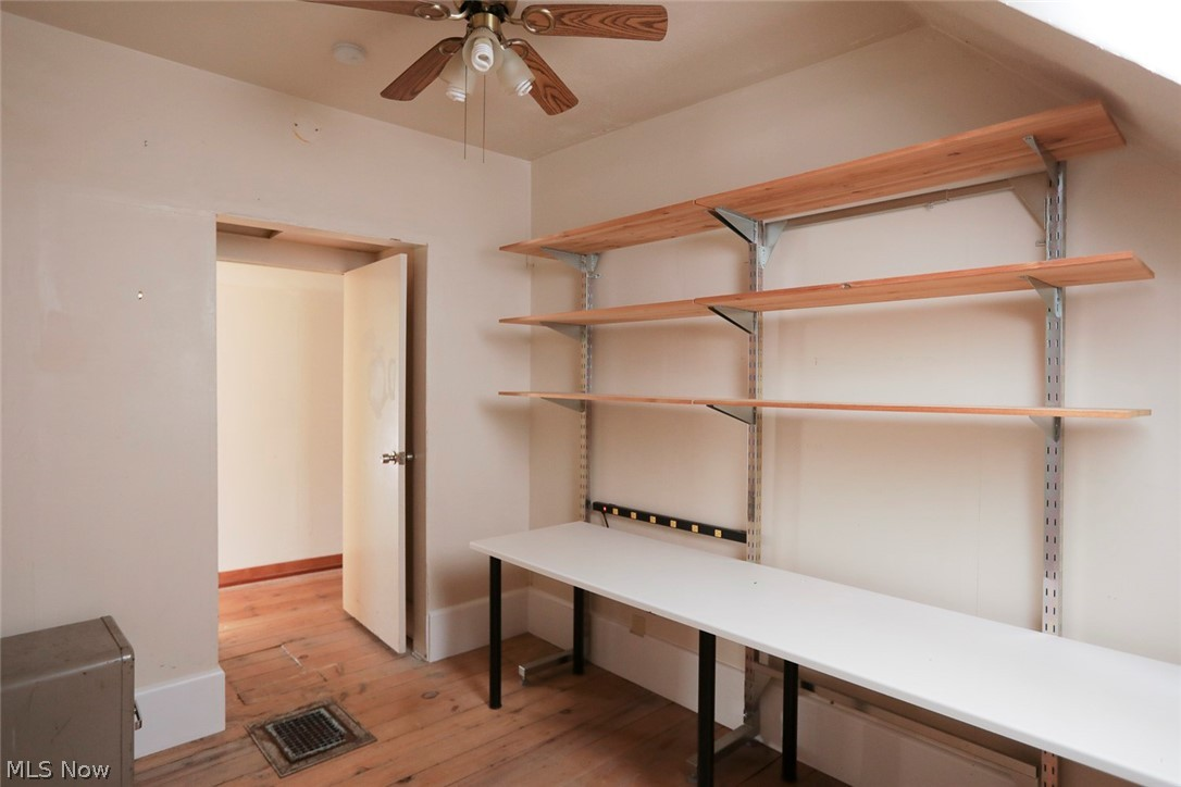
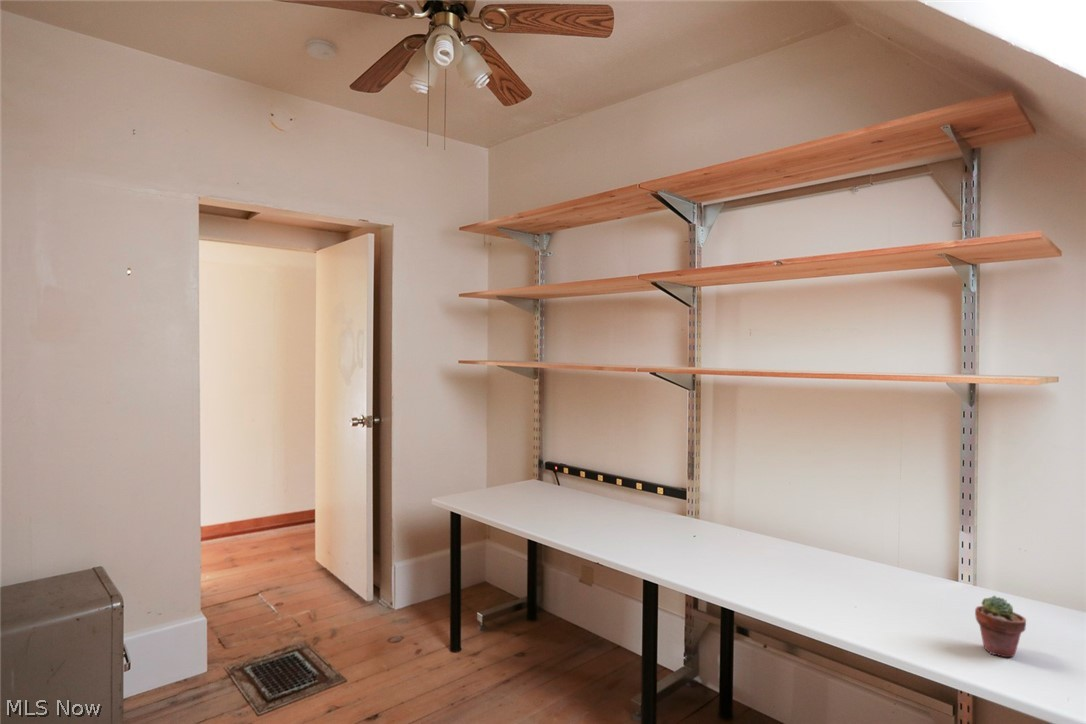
+ potted succulent [974,595,1027,658]
